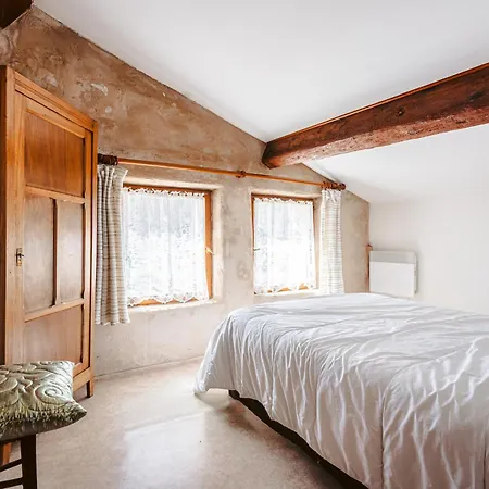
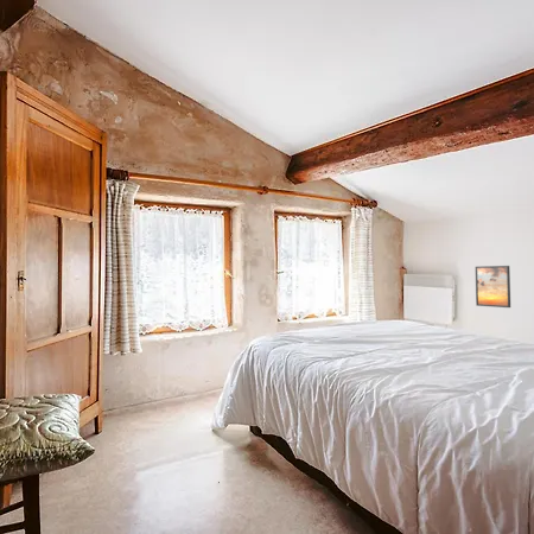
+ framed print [475,265,511,309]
